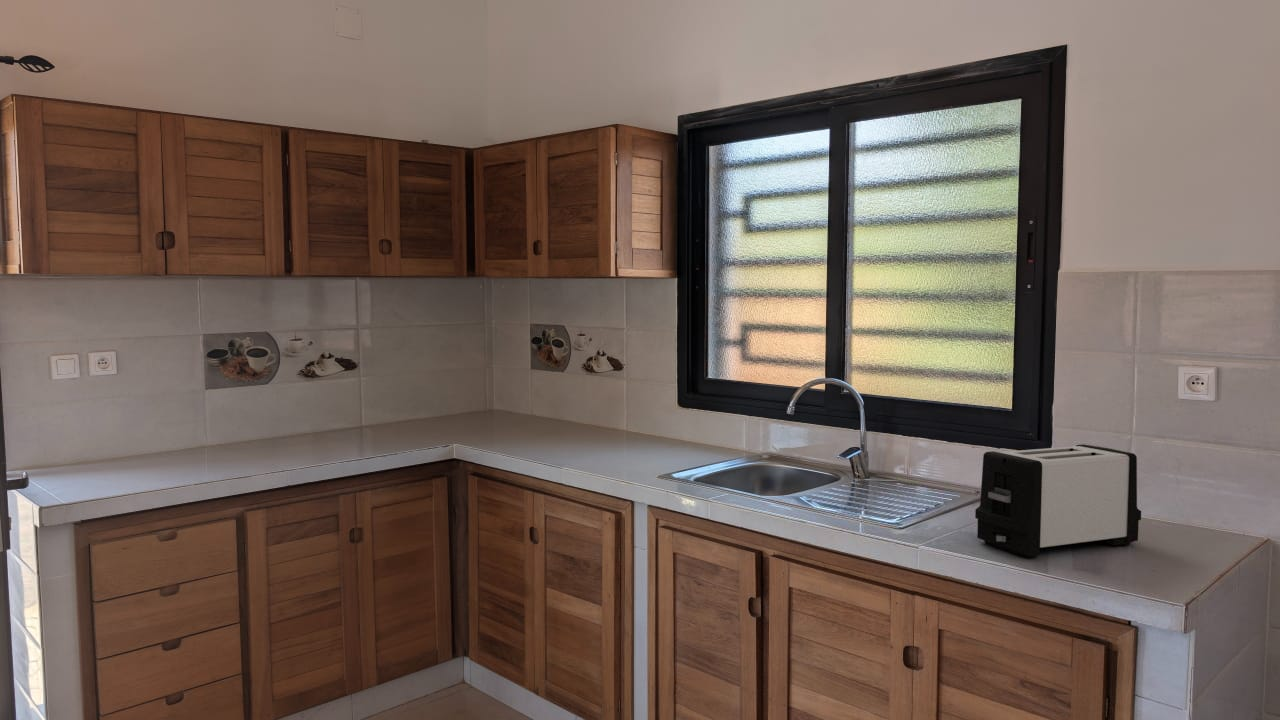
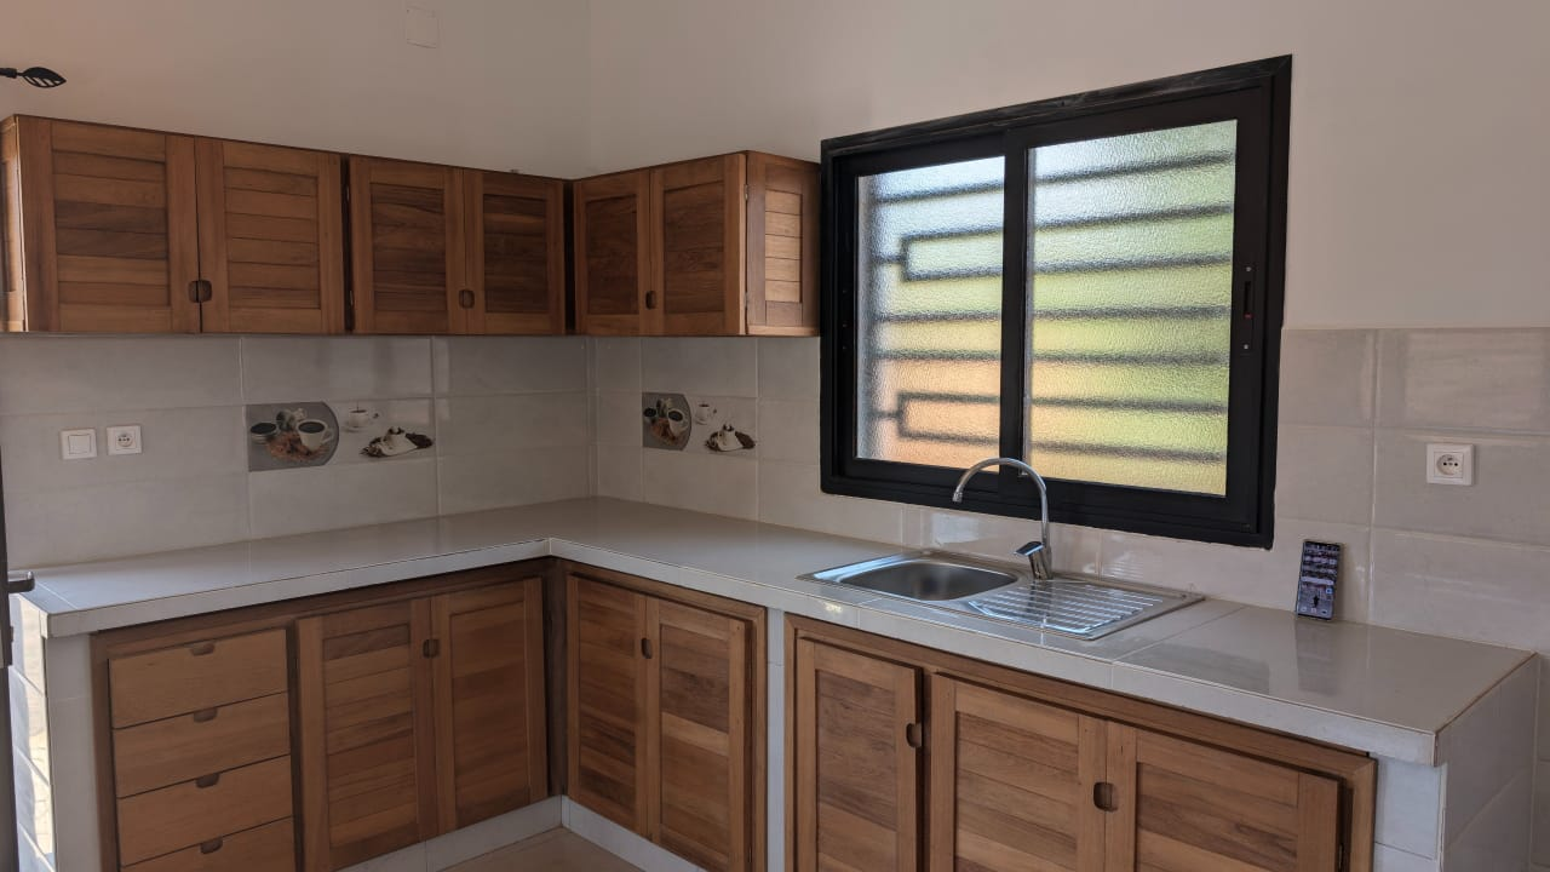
- toaster [974,444,1142,559]
